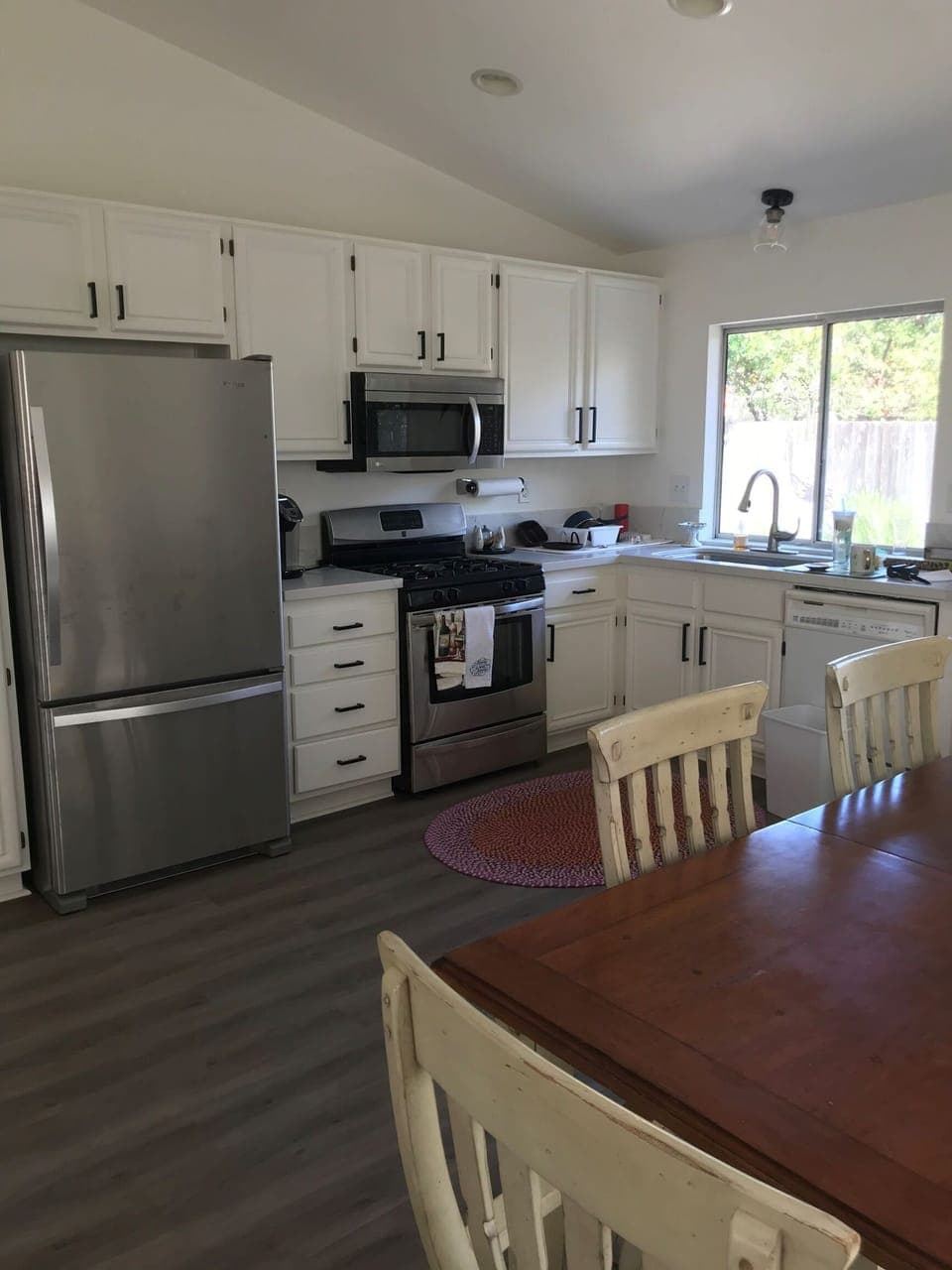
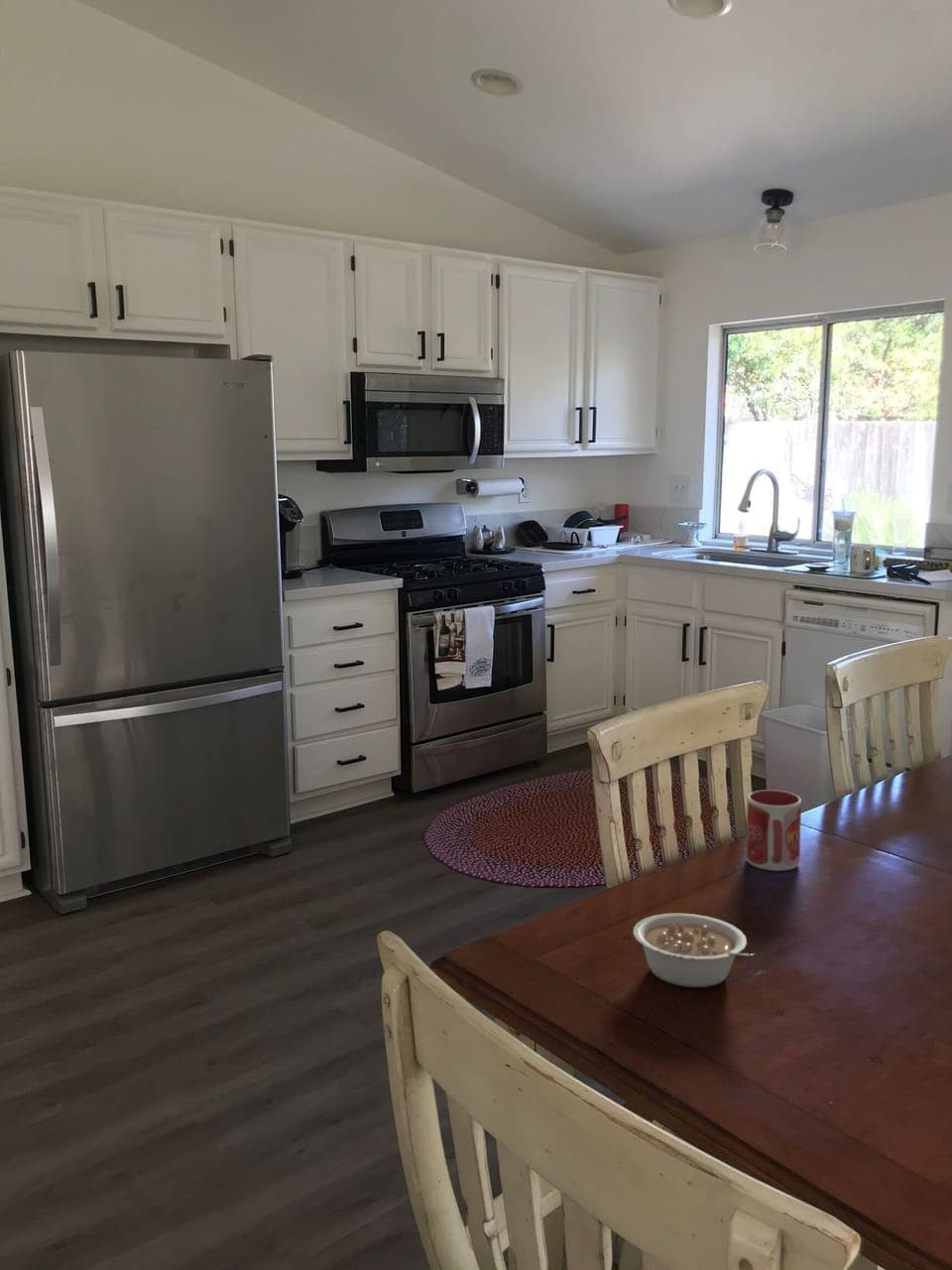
+ legume [633,913,756,988]
+ mug [746,789,802,872]
